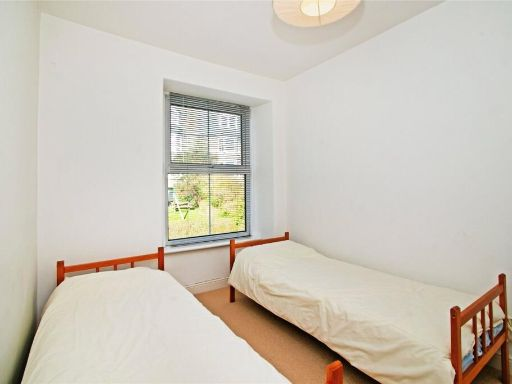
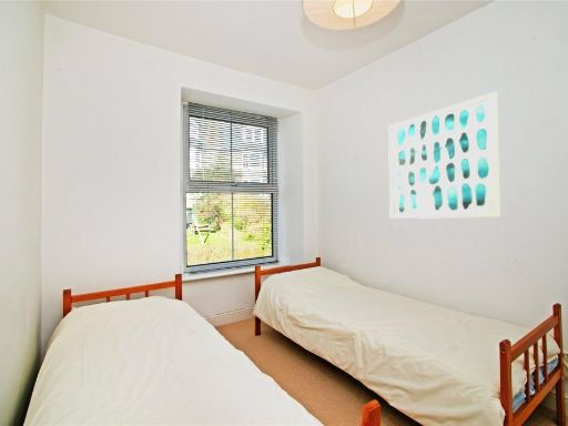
+ wall art [387,90,503,220]
